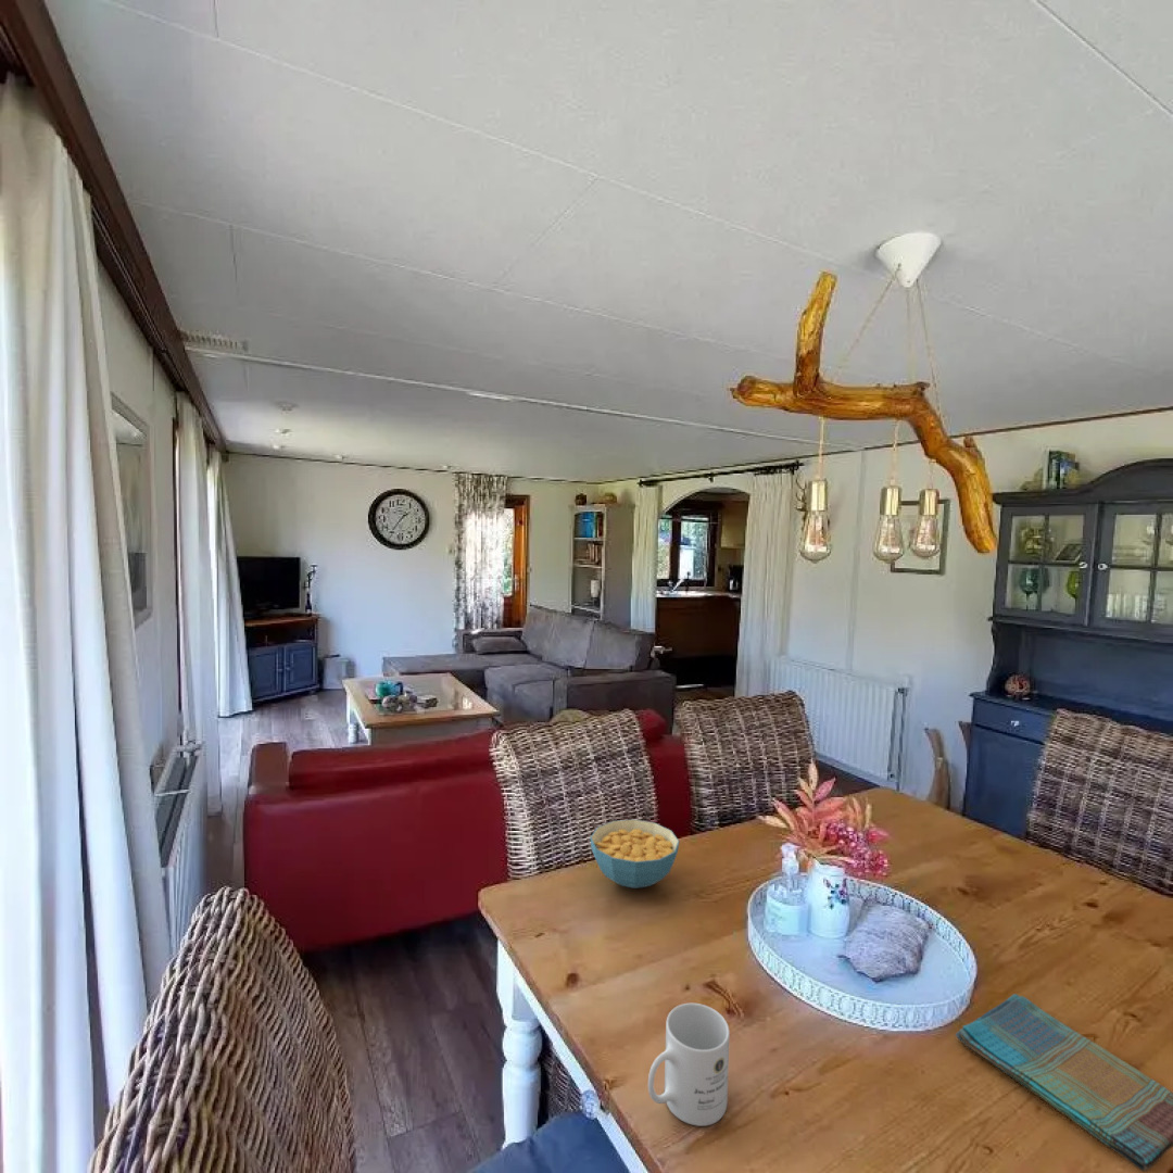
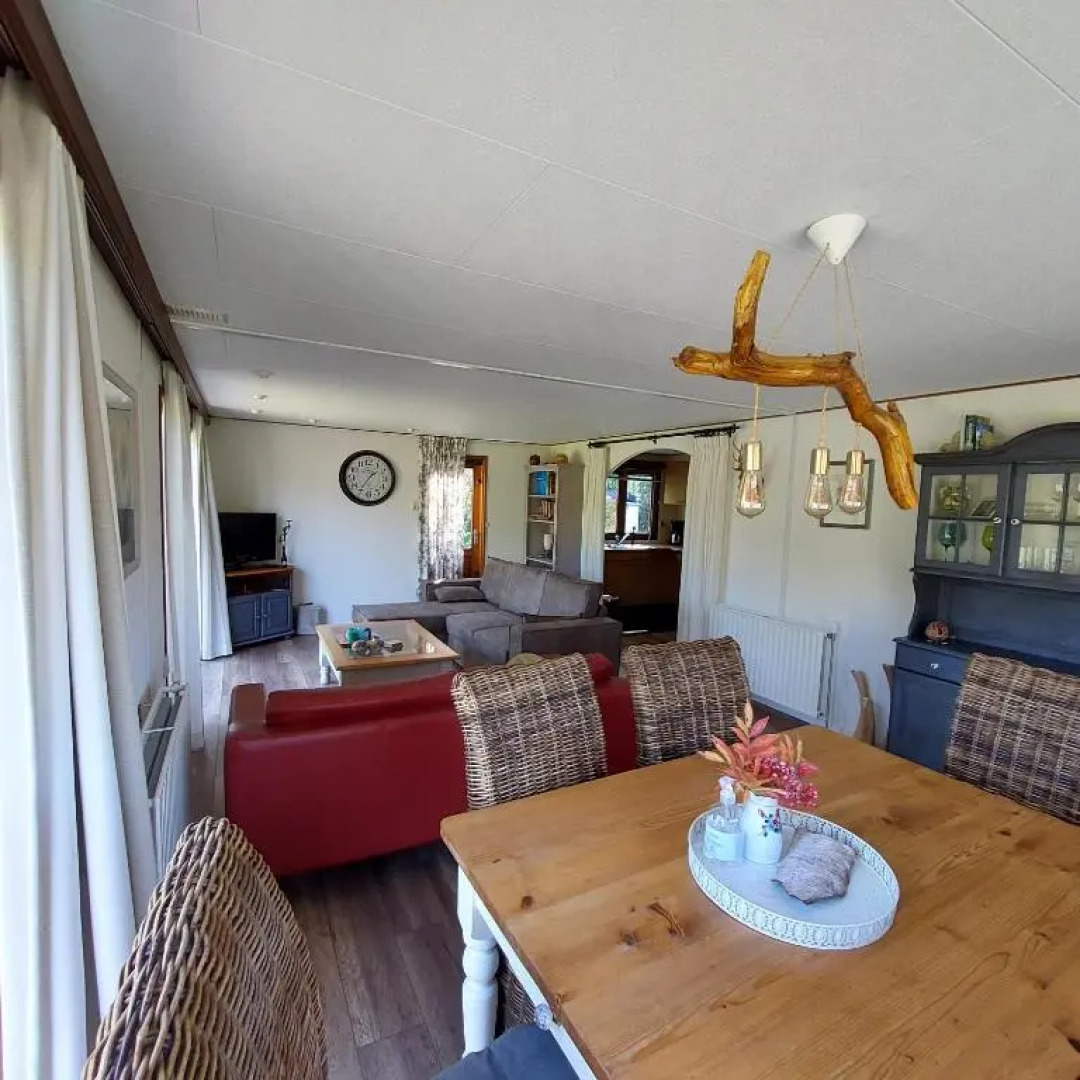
- dish towel [955,993,1173,1173]
- mug [647,1002,731,1127]
- cereal bowl [589,819,680,890]
